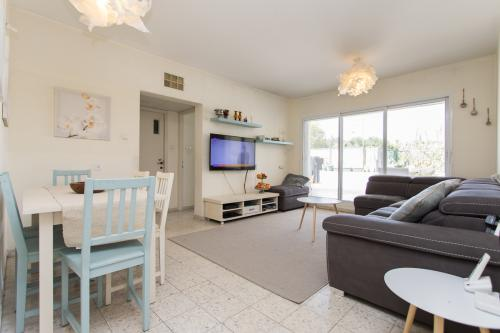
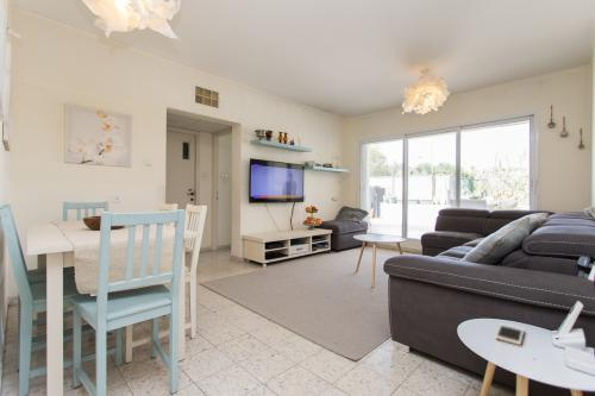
+ cell phone [494,322,525,346]
